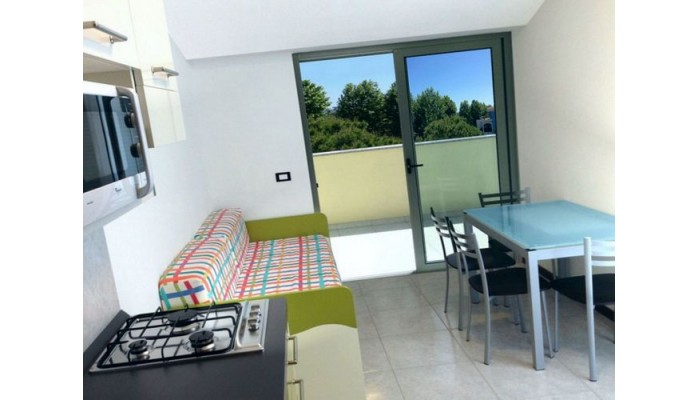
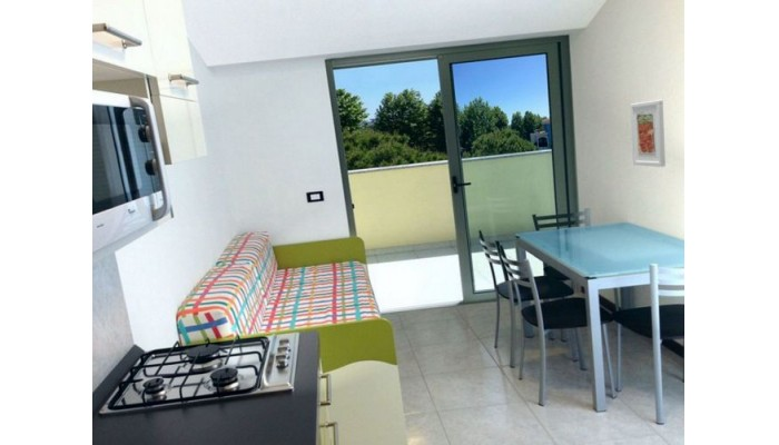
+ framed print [630,99,667,168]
